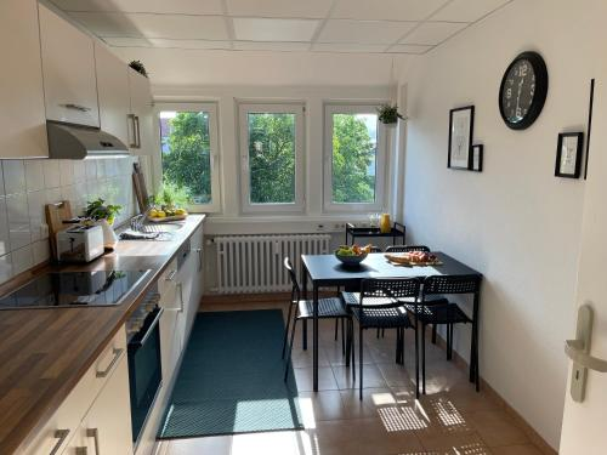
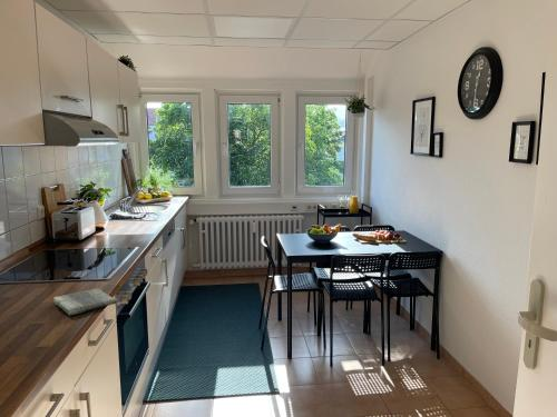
+ dish towel [52,288,118,316]
